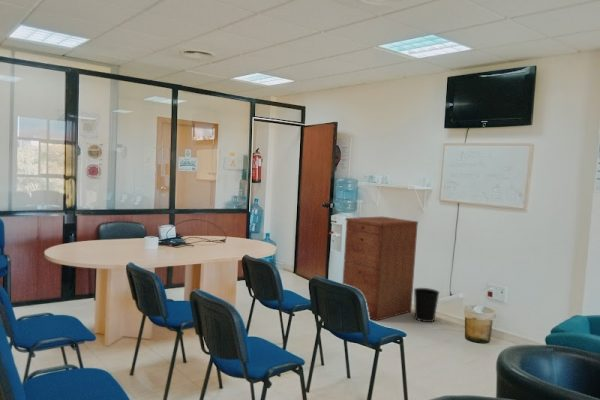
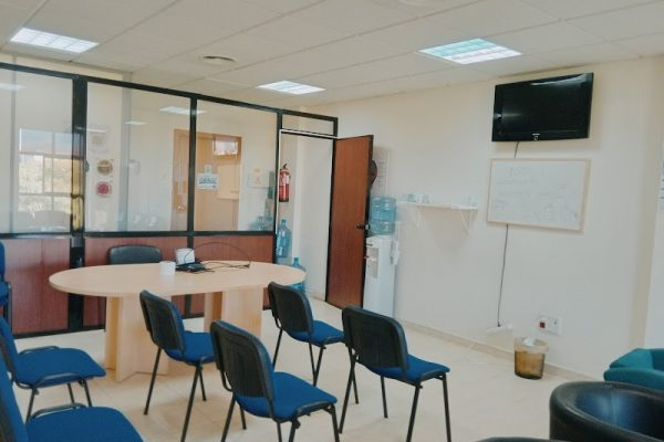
- filing cabinet [342,216,419,322]
- wastebasket [413,287,441,323]
